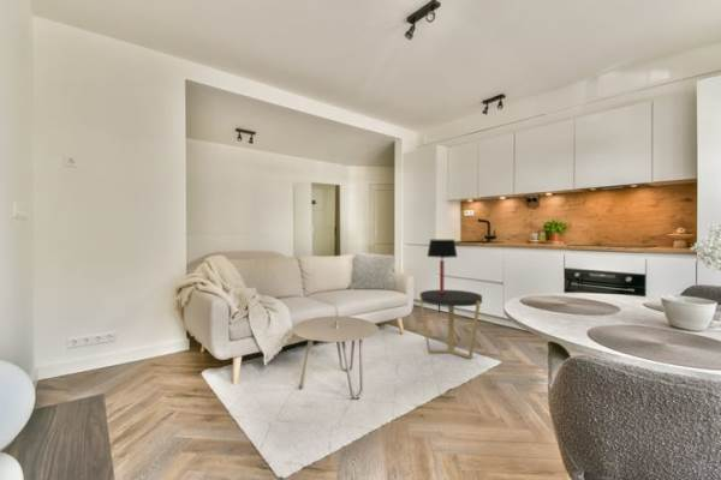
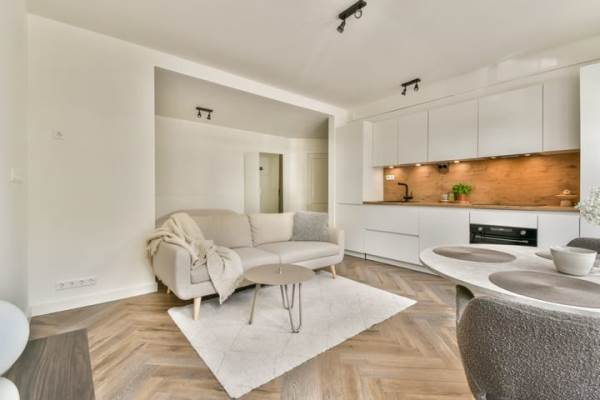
- table lamp [425,239,458,293]
- side table [418,289,483,360]
